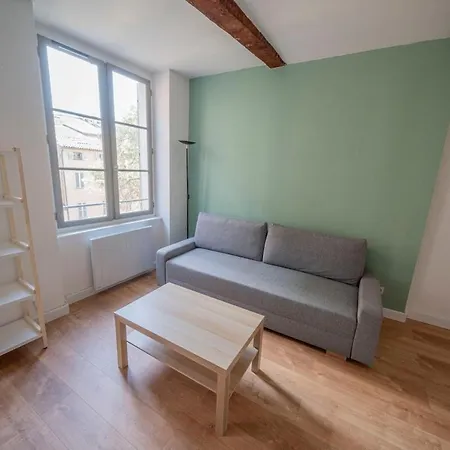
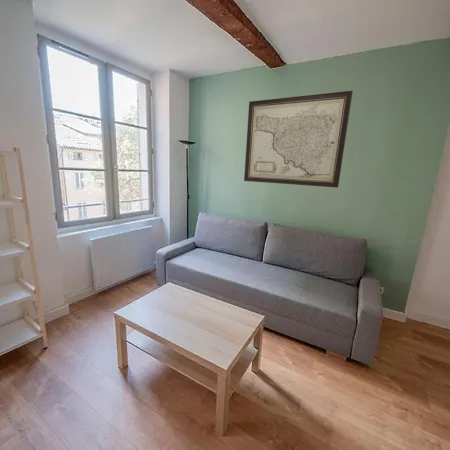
+ wall art [243,90,354,189]
